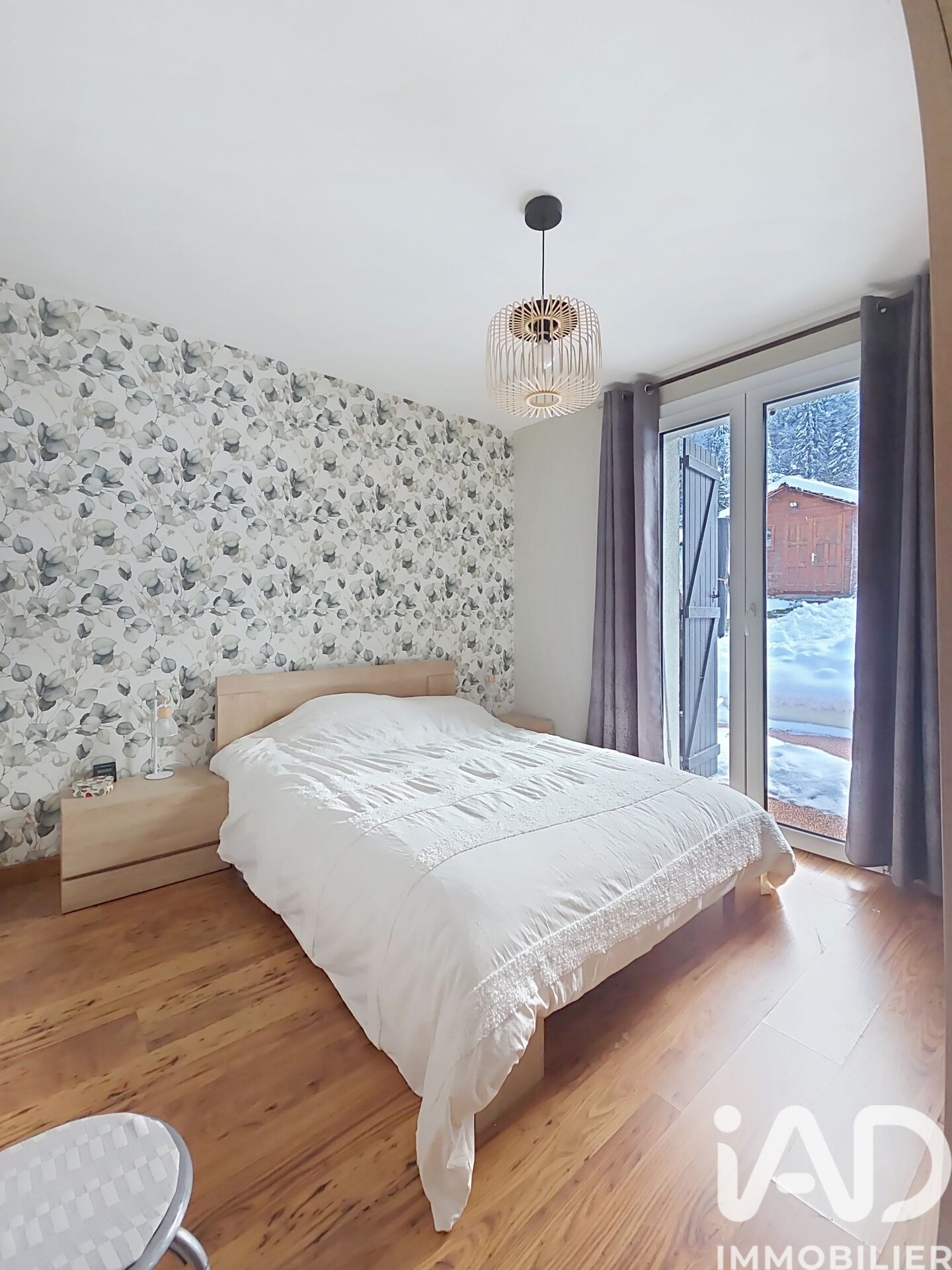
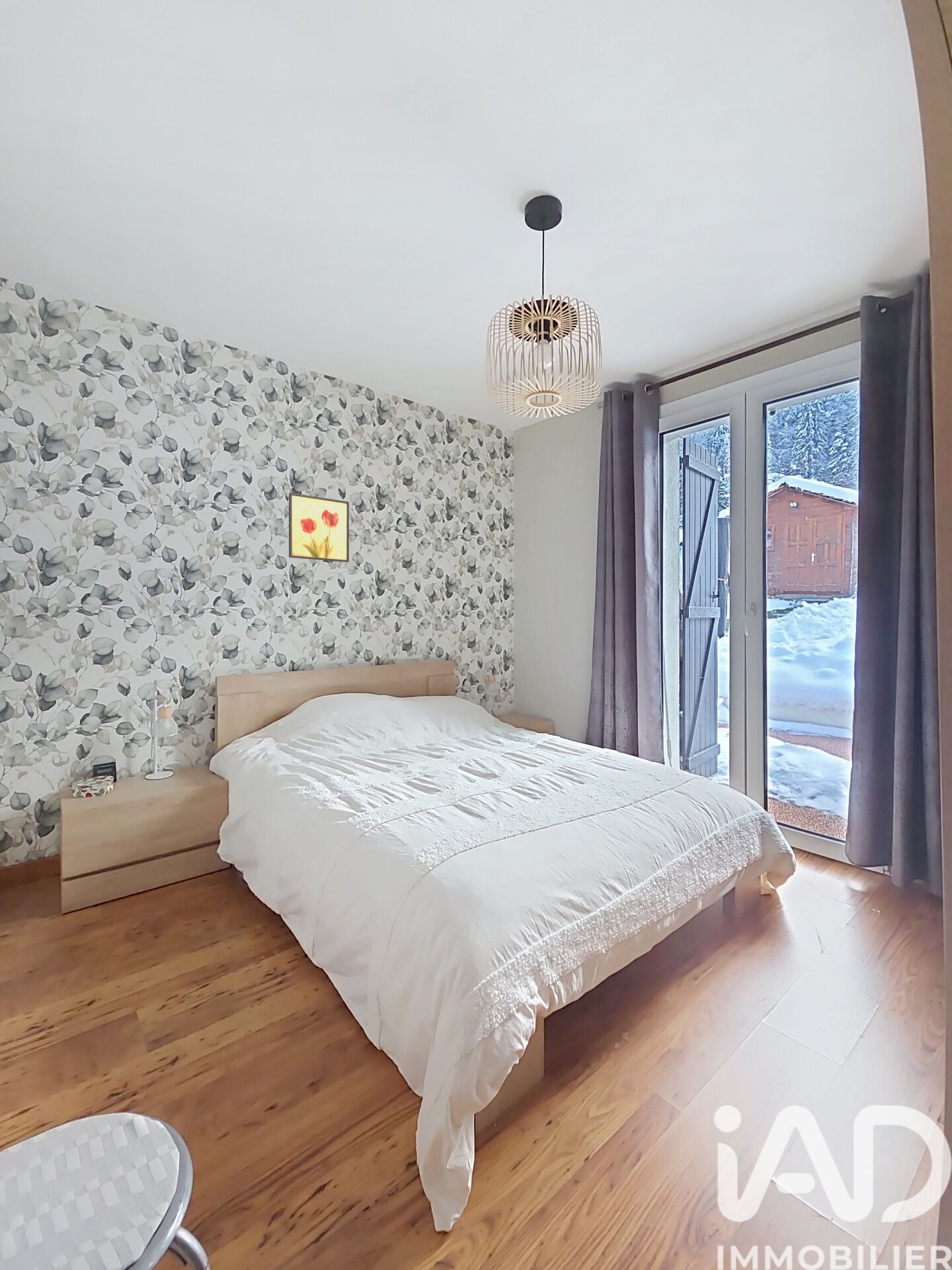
+ wall art [288,492,350,563]
